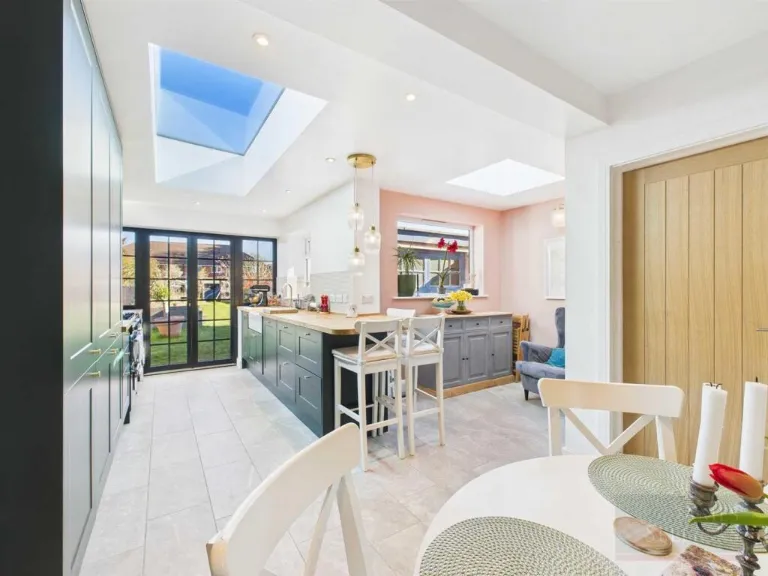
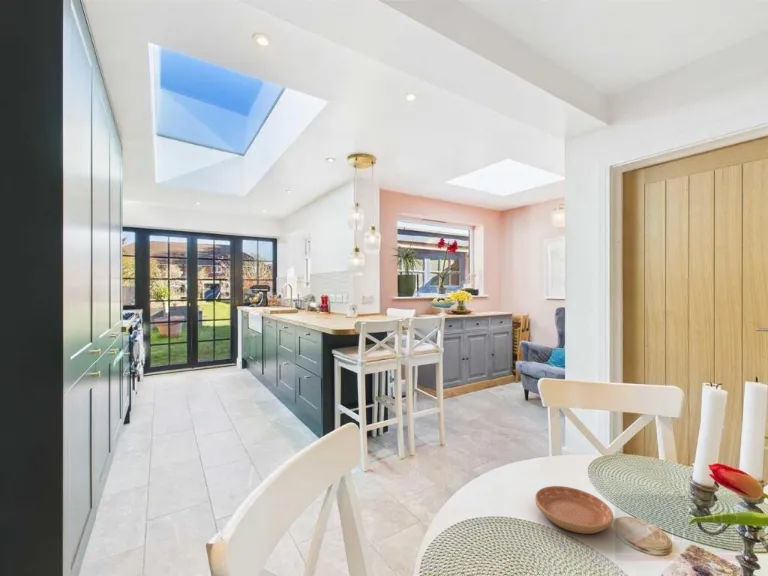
+ saucer [534,485,614,535]
